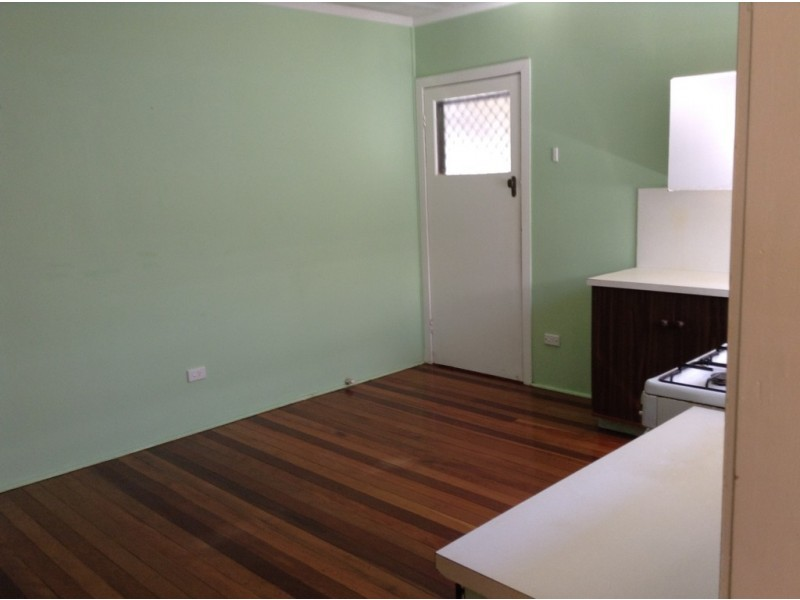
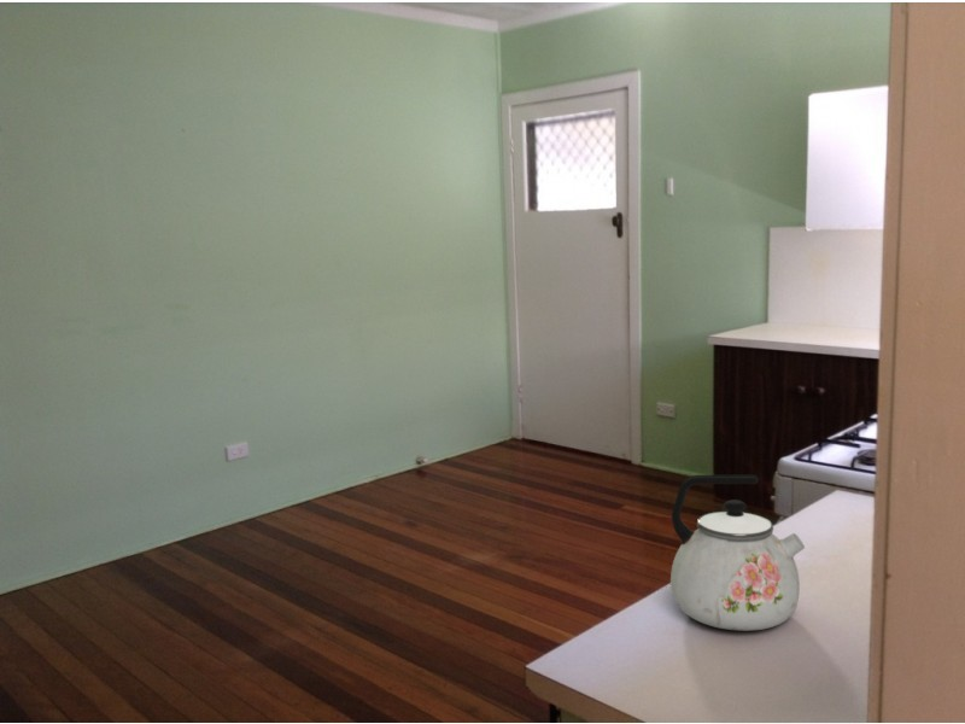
+ kettle [669,473,806,632]
